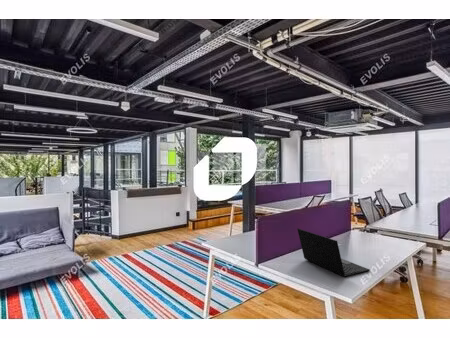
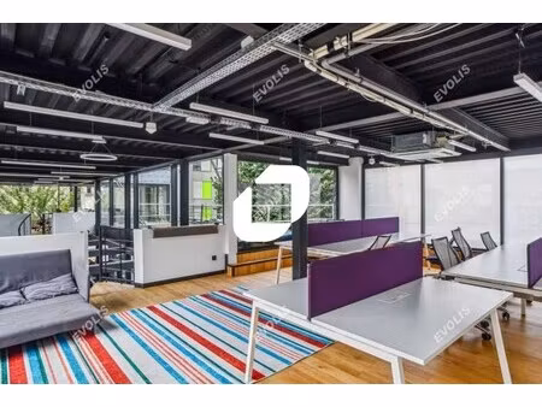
- laptop [296,227,371,278]
